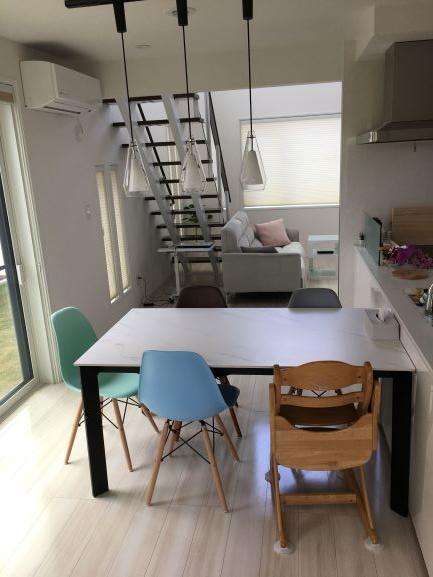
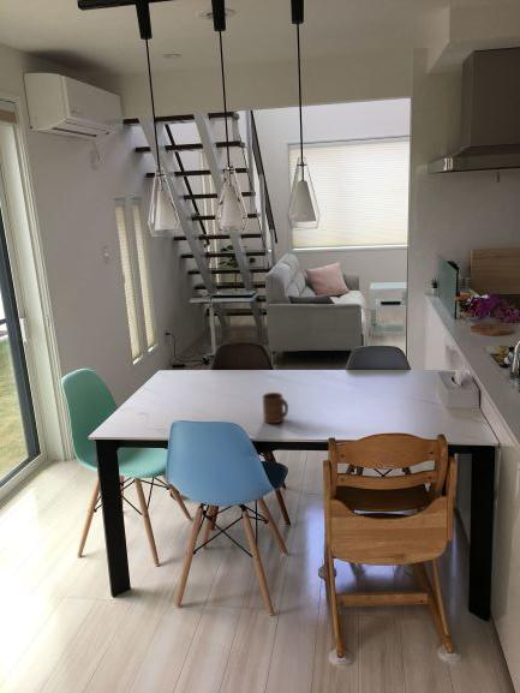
+ cup [262,392,289,424]
